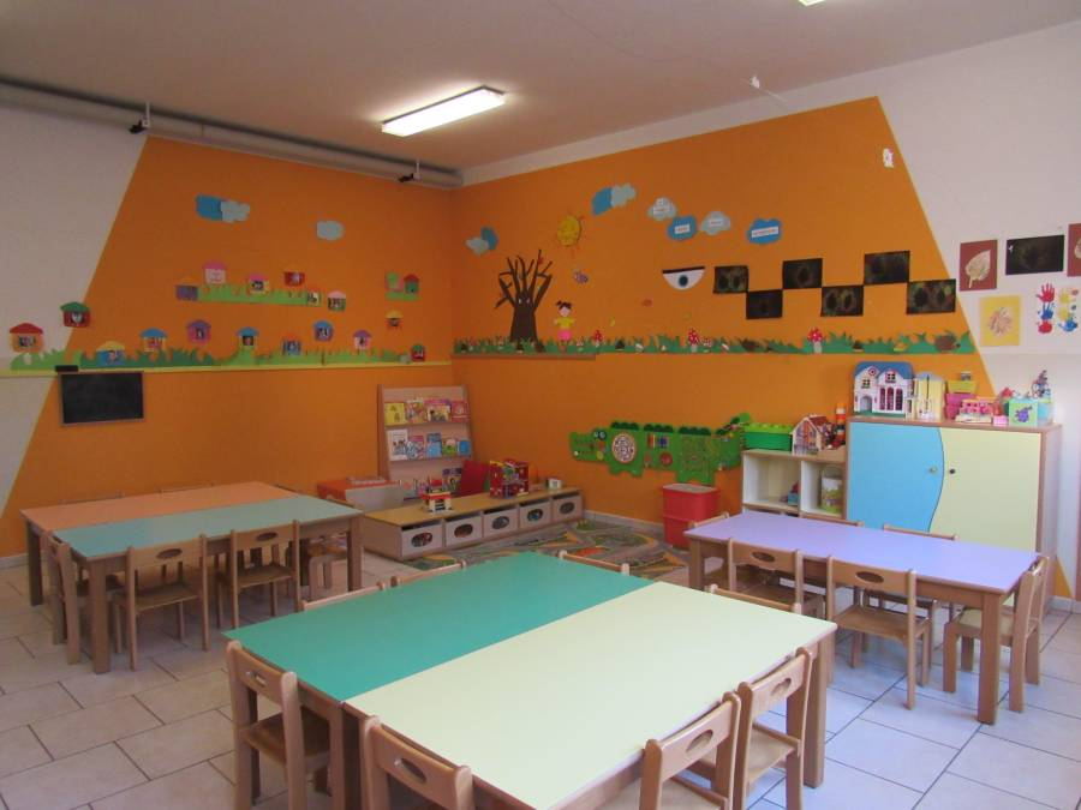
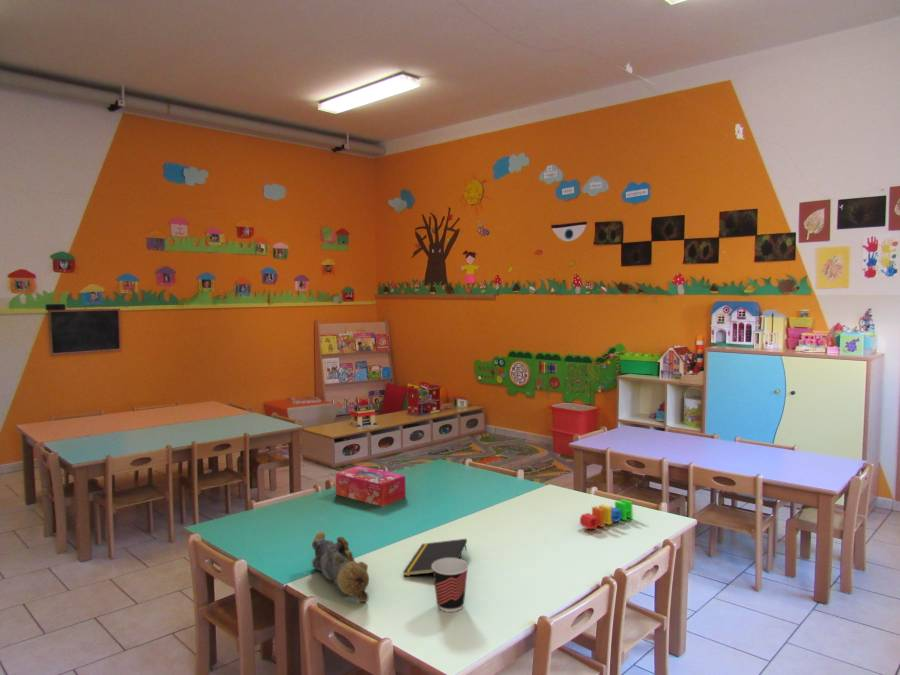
+ tissue box [335,465,407,508]
+ teddy bear [311,530,370,603]
+ notepad [402,538,468,577]
+ cup [432,558,470,613]
+ toy blocks [579,498,634,530]
